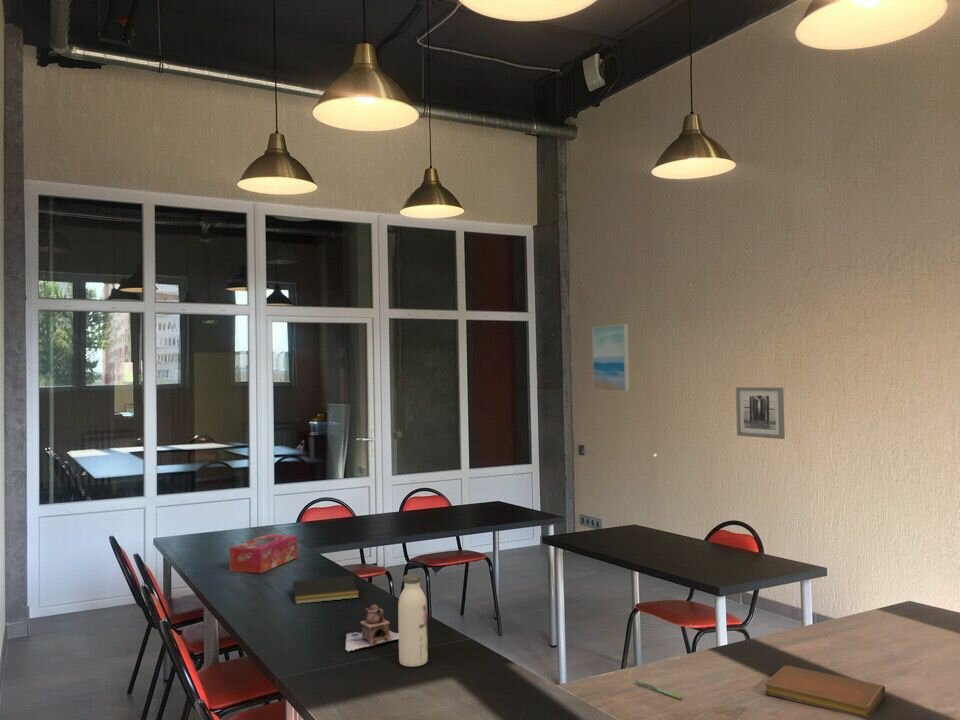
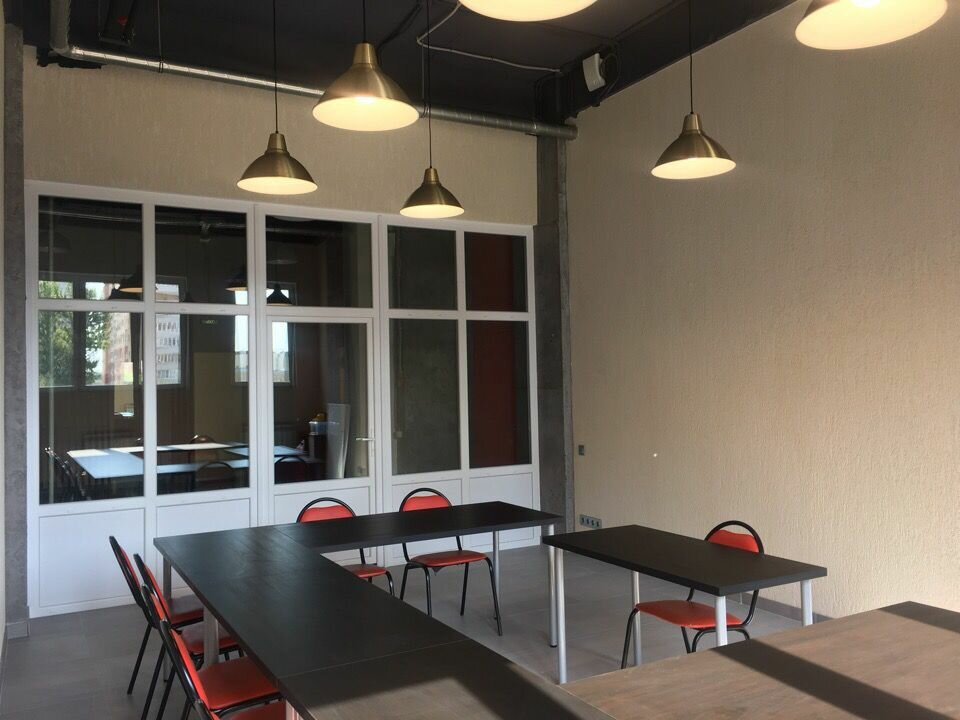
- wall art [735,386,786,440]
- pen [633,679,683,700]
- notepad [290,574,360,605]
- water bottle [397,573,429,668]
- tissue box [228,533,298,574]
- notebook [764,664,886,719]
- wall art [591,323,630,392]
- teapot [345,603,399,653]
